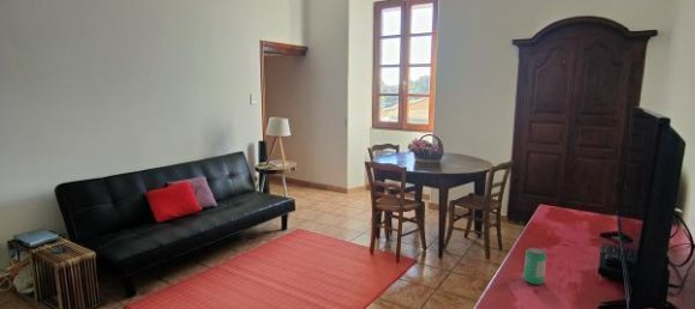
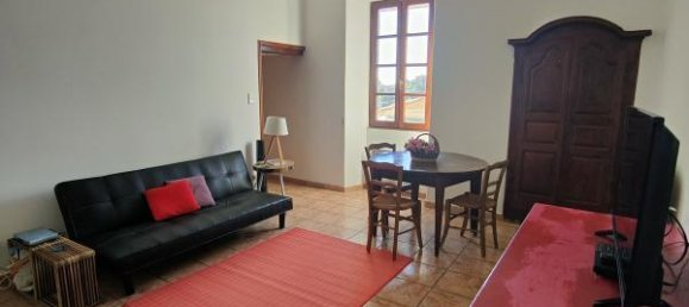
- beverage can [523,247,547,286]
